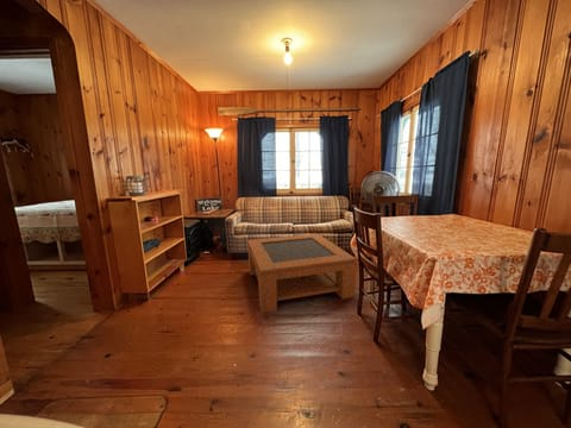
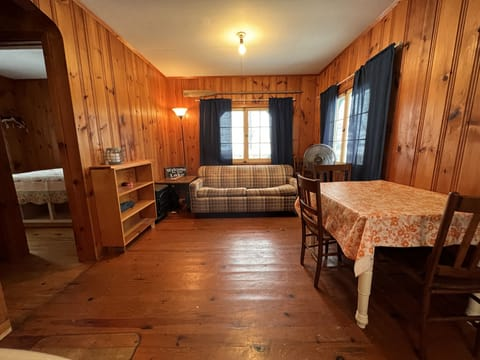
- coffee table [246,233,358,314]
